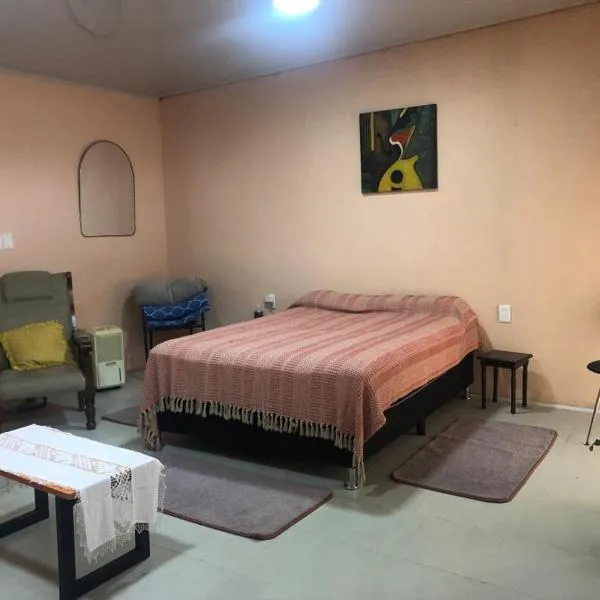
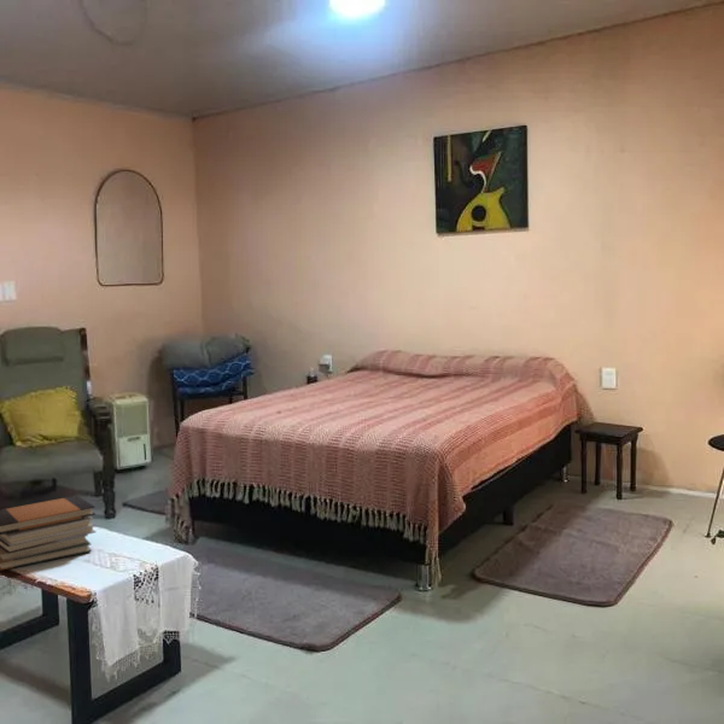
+ book stack [0,495,98,572]
